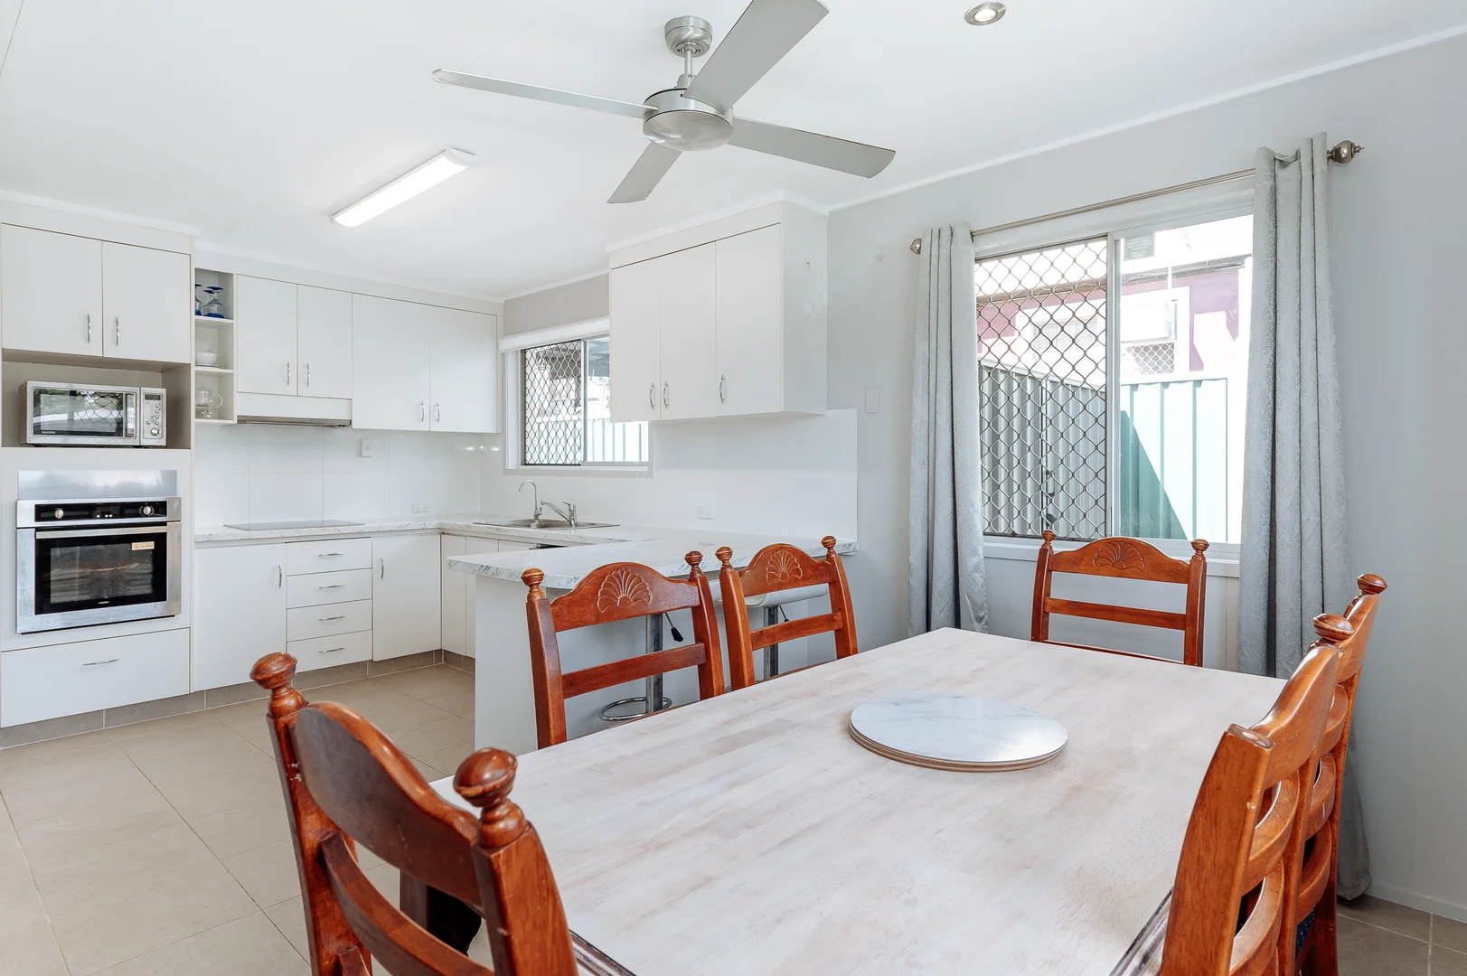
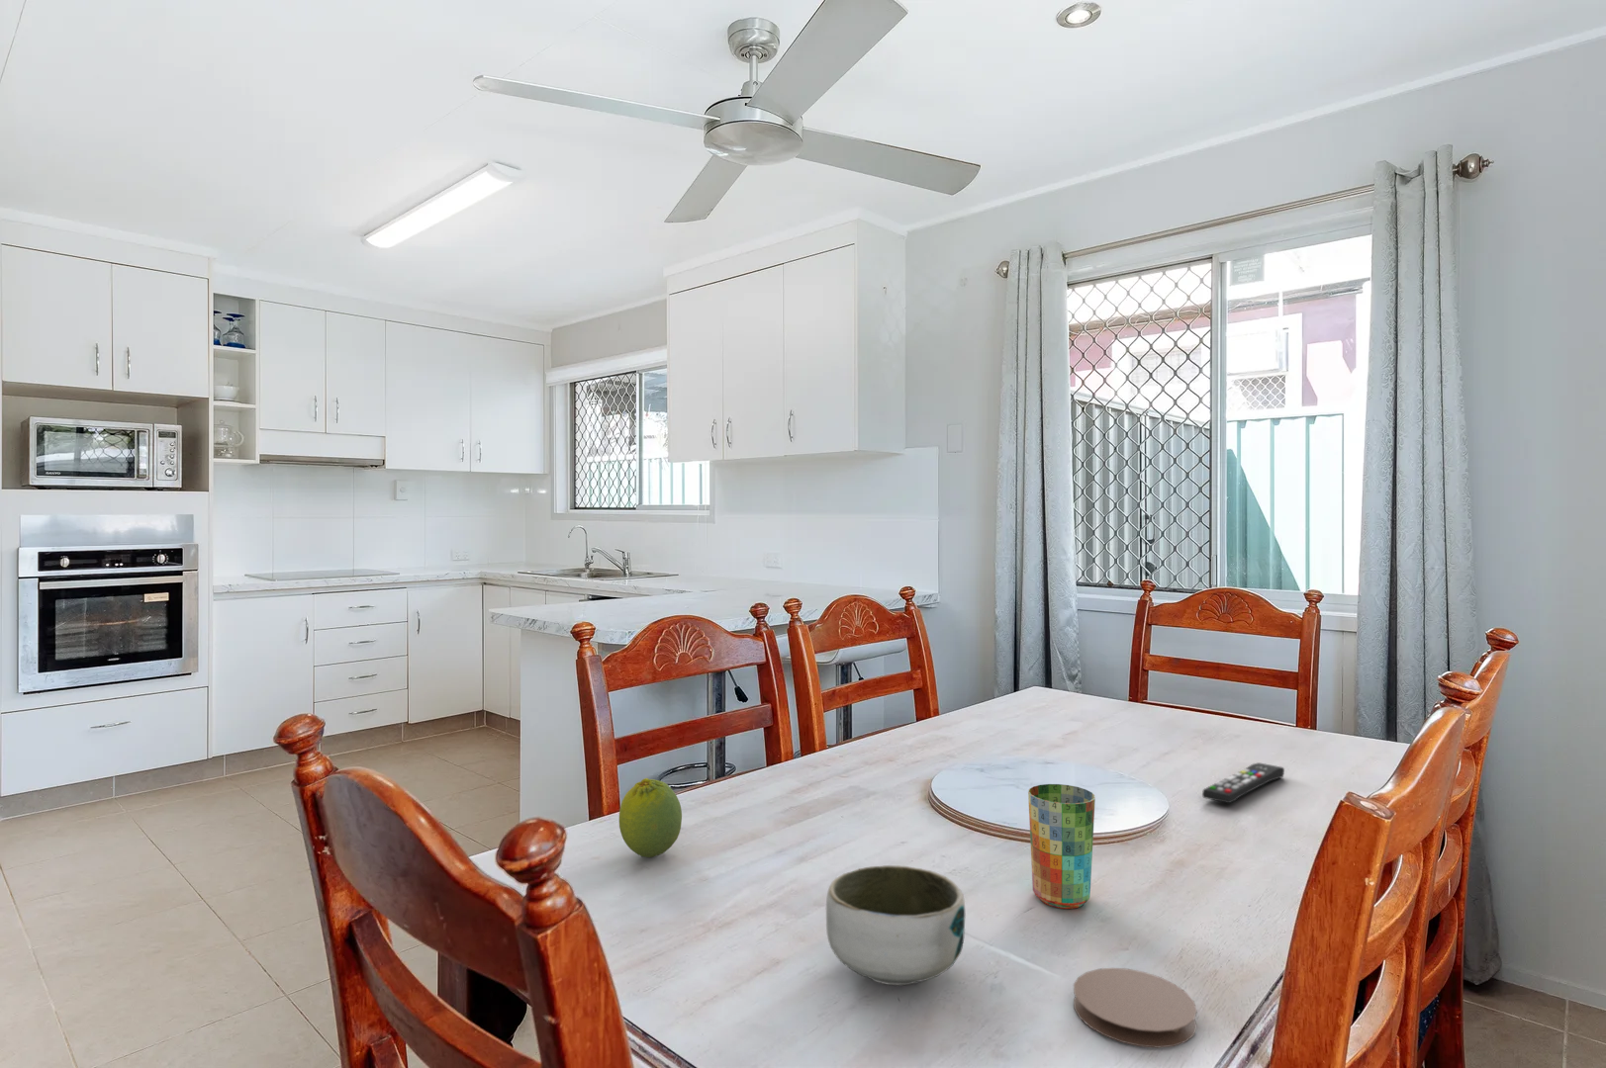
+ coaster [1073,967,1198,1049]
+ cup [1027,783,1097,909]
+ fruit [619,777,683,858]
+ remote control [1202,762,1285,803]
+ bowl [825,864,967,986]
